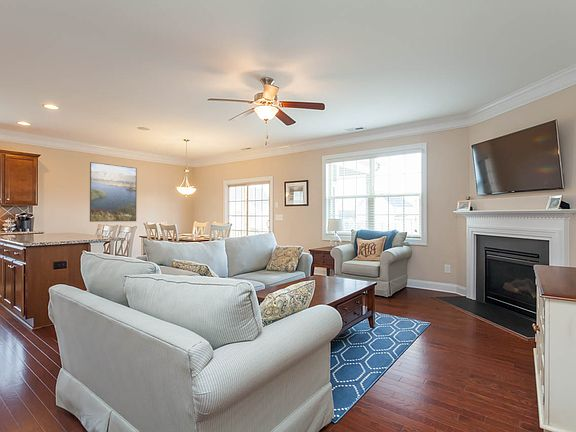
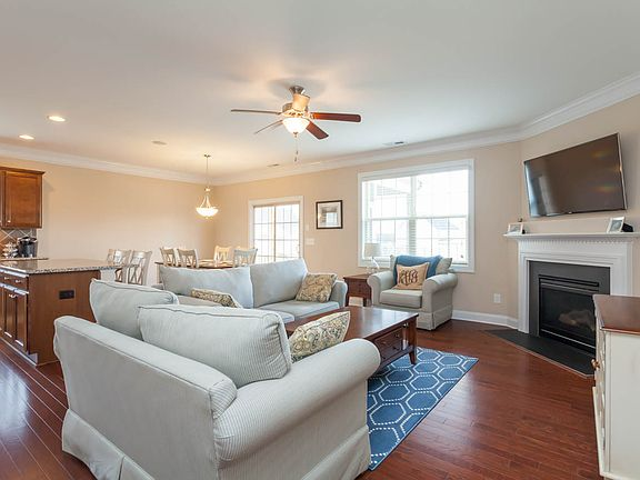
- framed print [89,161,138,223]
